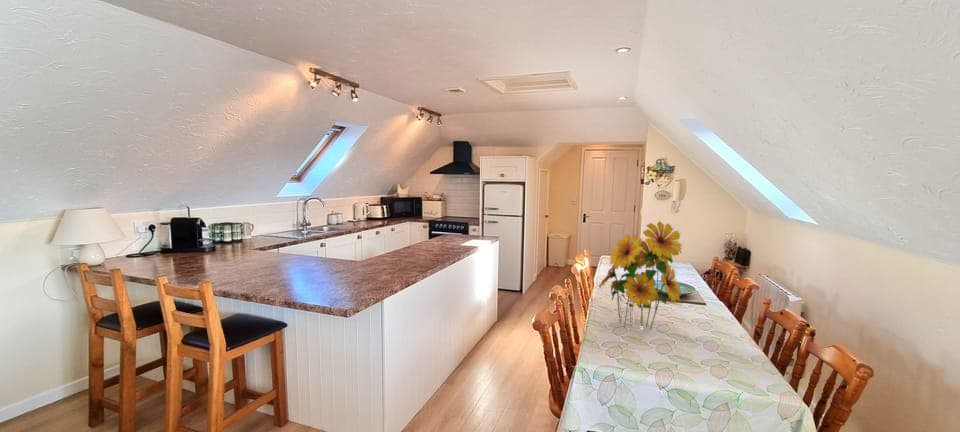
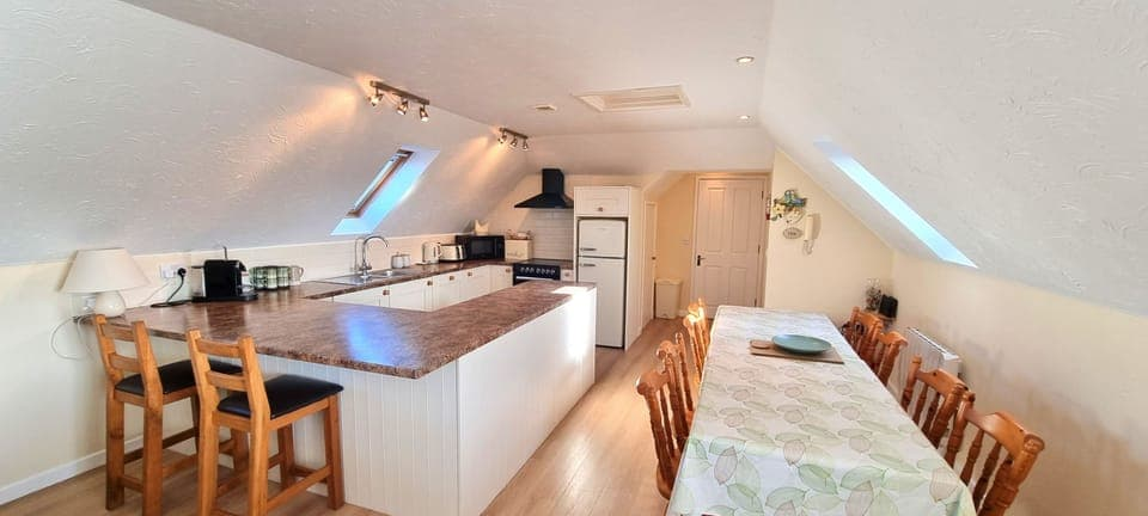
- flower bouquet [598,220,684,330]
